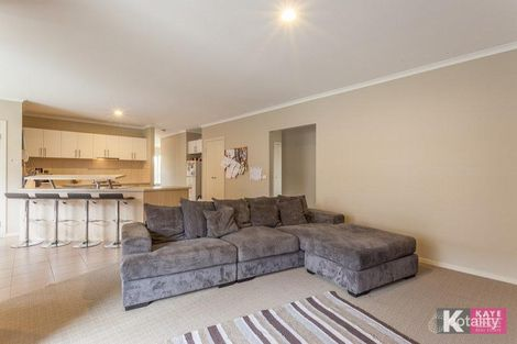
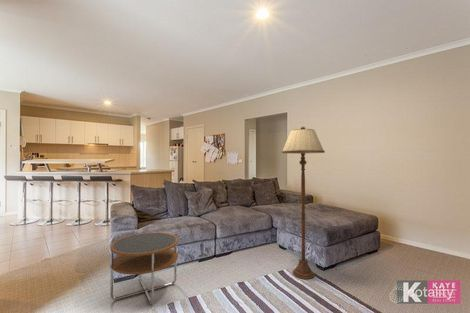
+ floor lamp [281,126,326,280]
+ side table [109,232,179,307]
